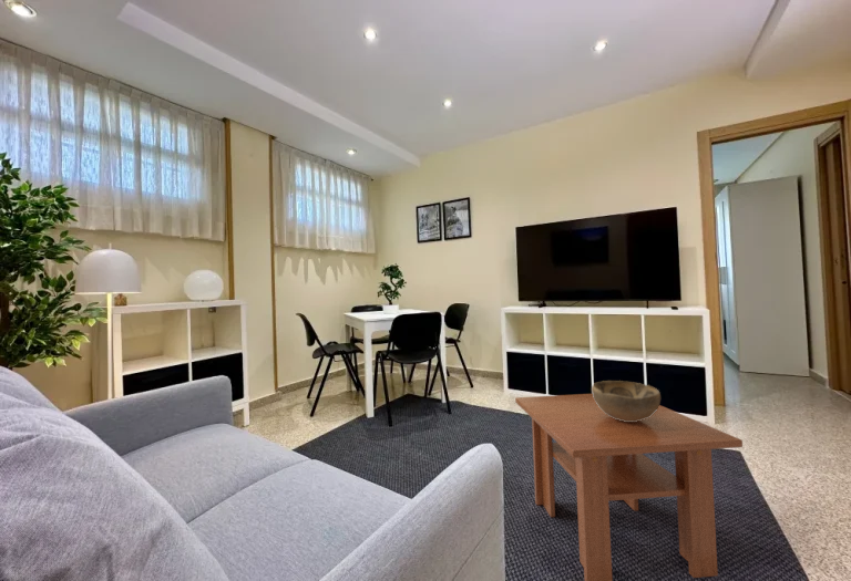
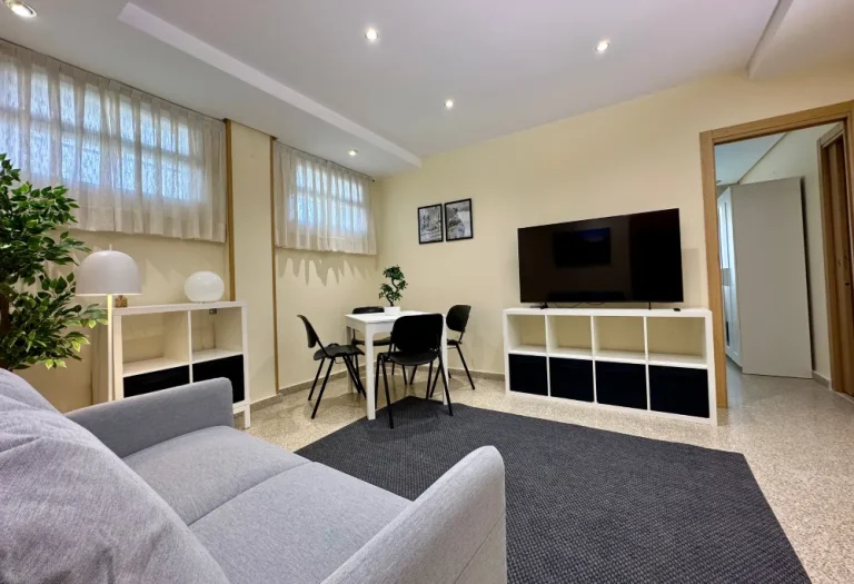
- coffee table [514,393,744,581]
- decorative bowl [591,380,662,422]
